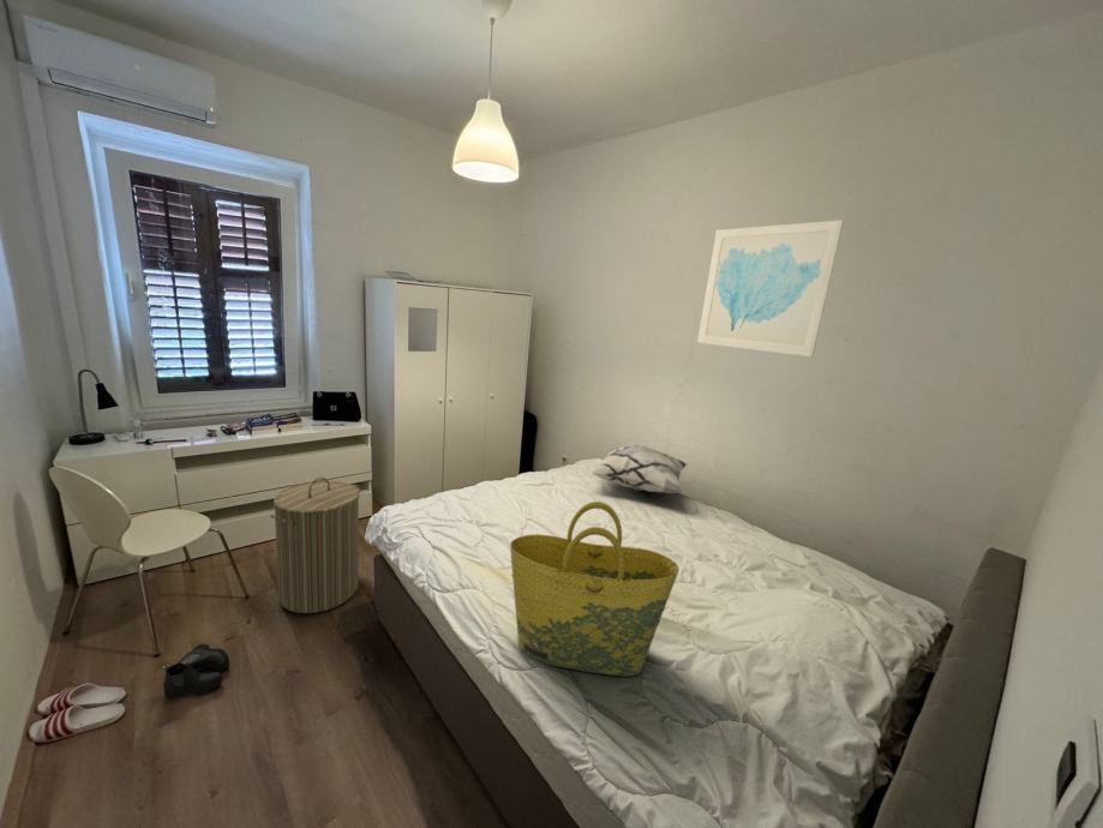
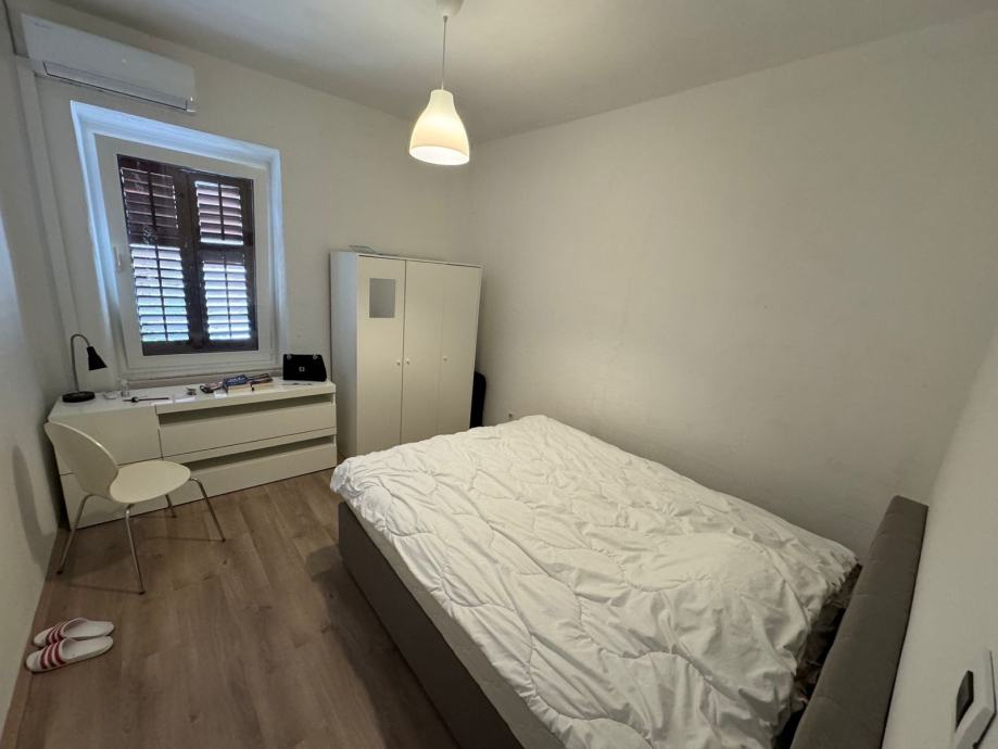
- wall art [696,218,845,358]
- boots [161,642,230,700]
- decorative pillow [591,444,689,494]
- tote bag [509,500,681,677]
- laundry hamper [269,476,361,614]
